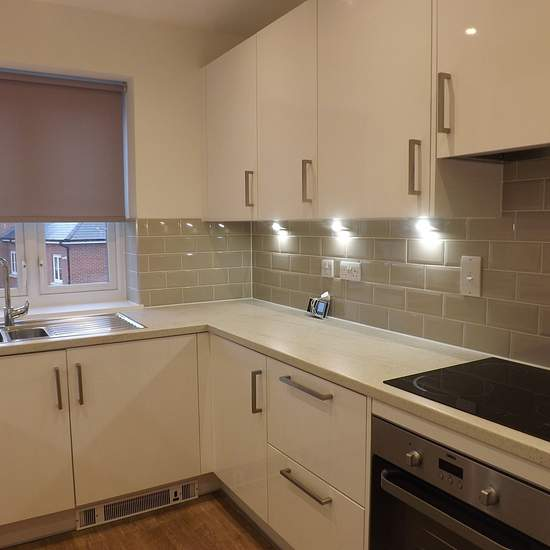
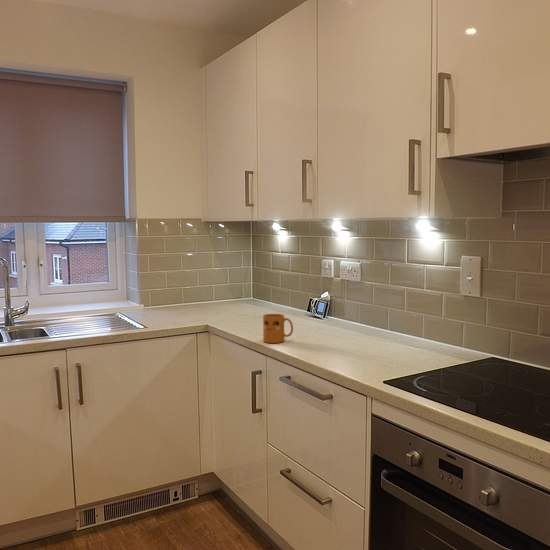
+ mug [262,313,294,344]
